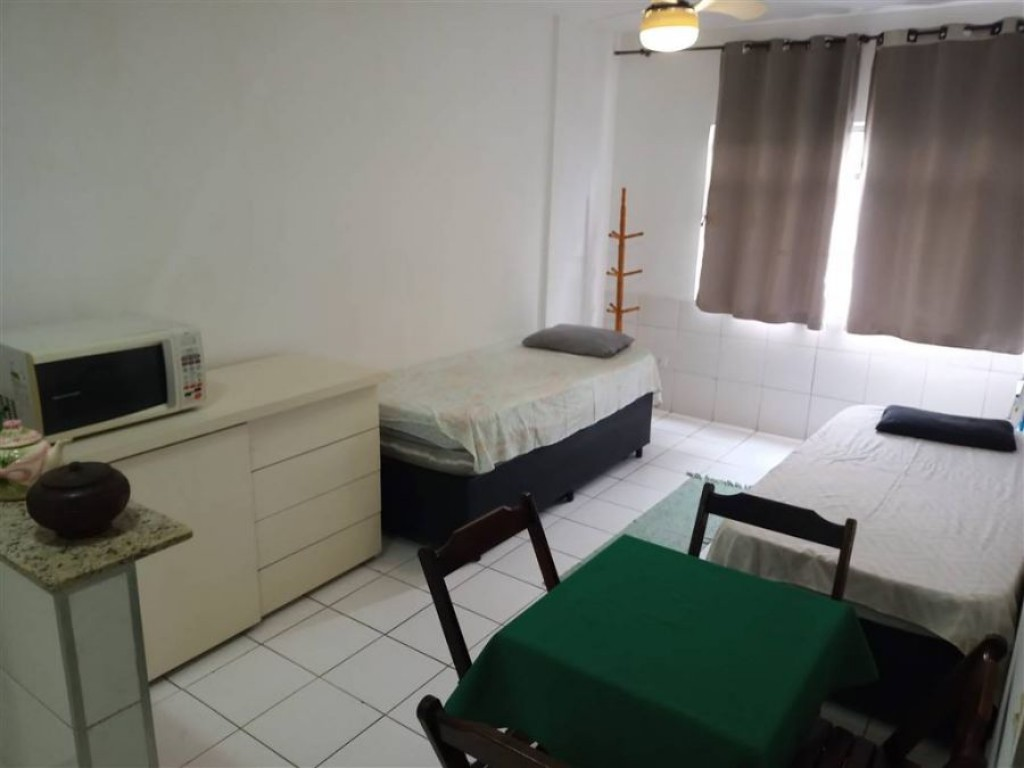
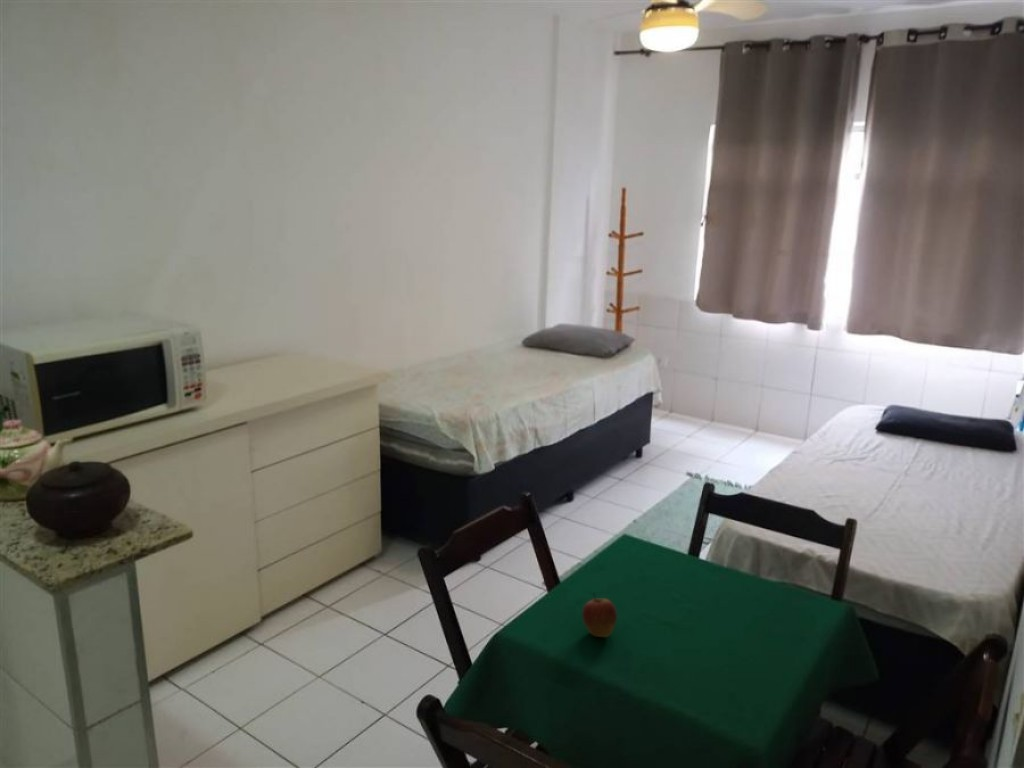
+ fruit [581,591,618,638]
